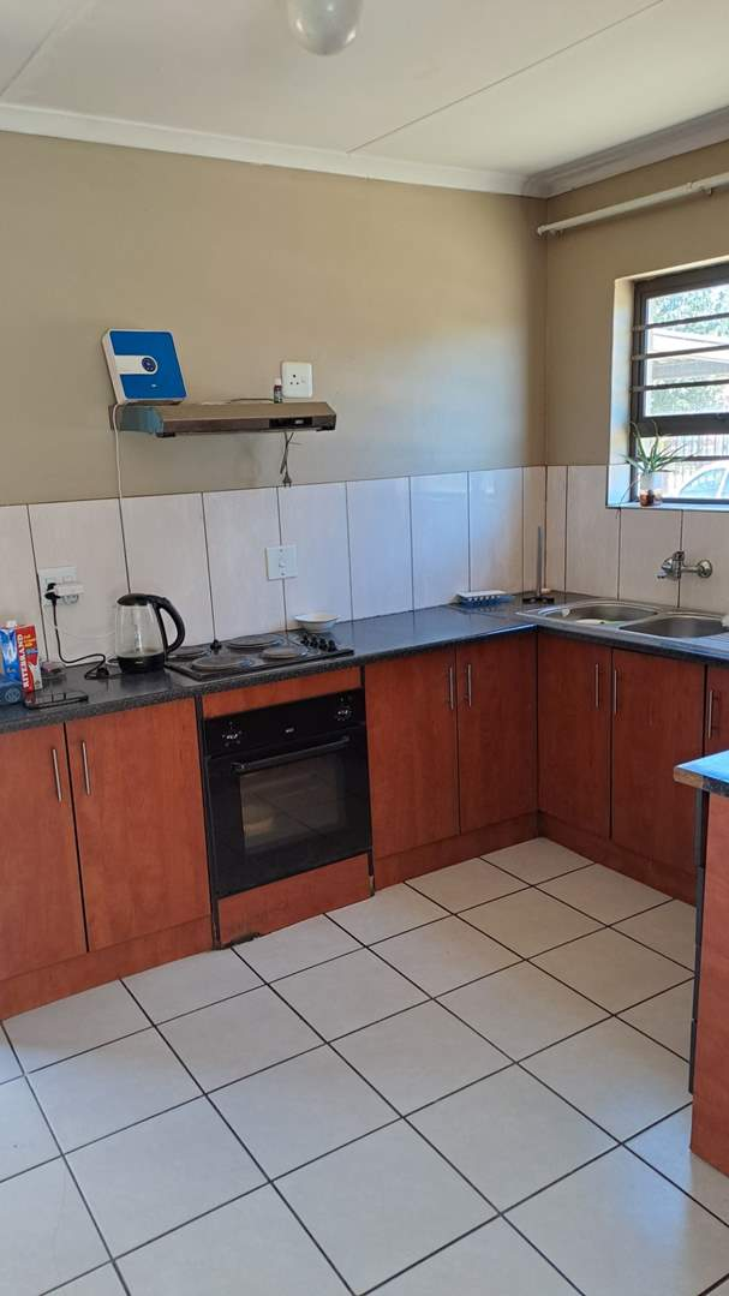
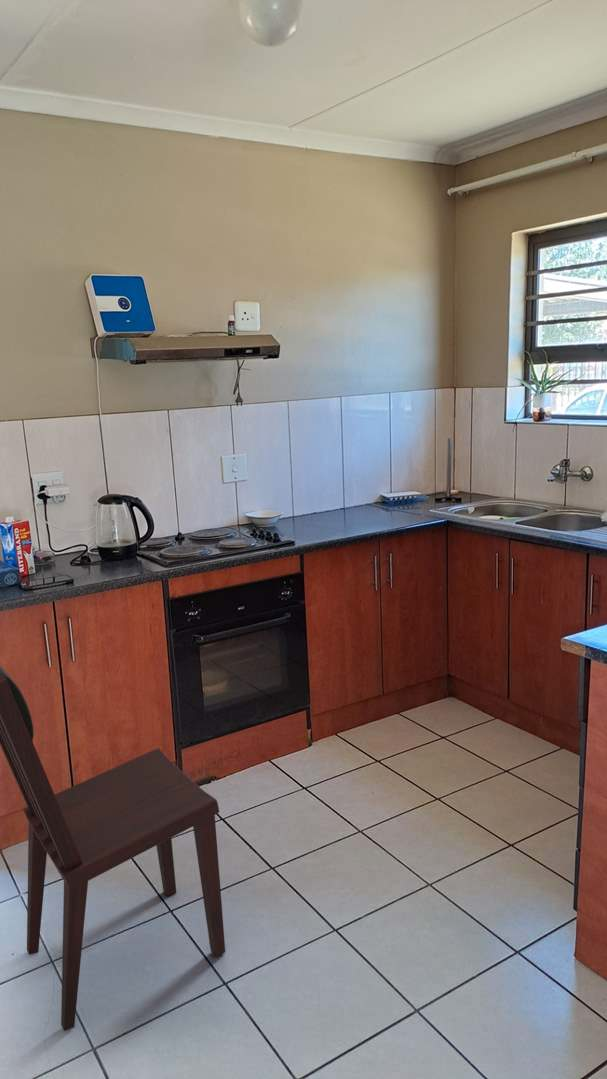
+ dining chair [0,665,226,1032]
